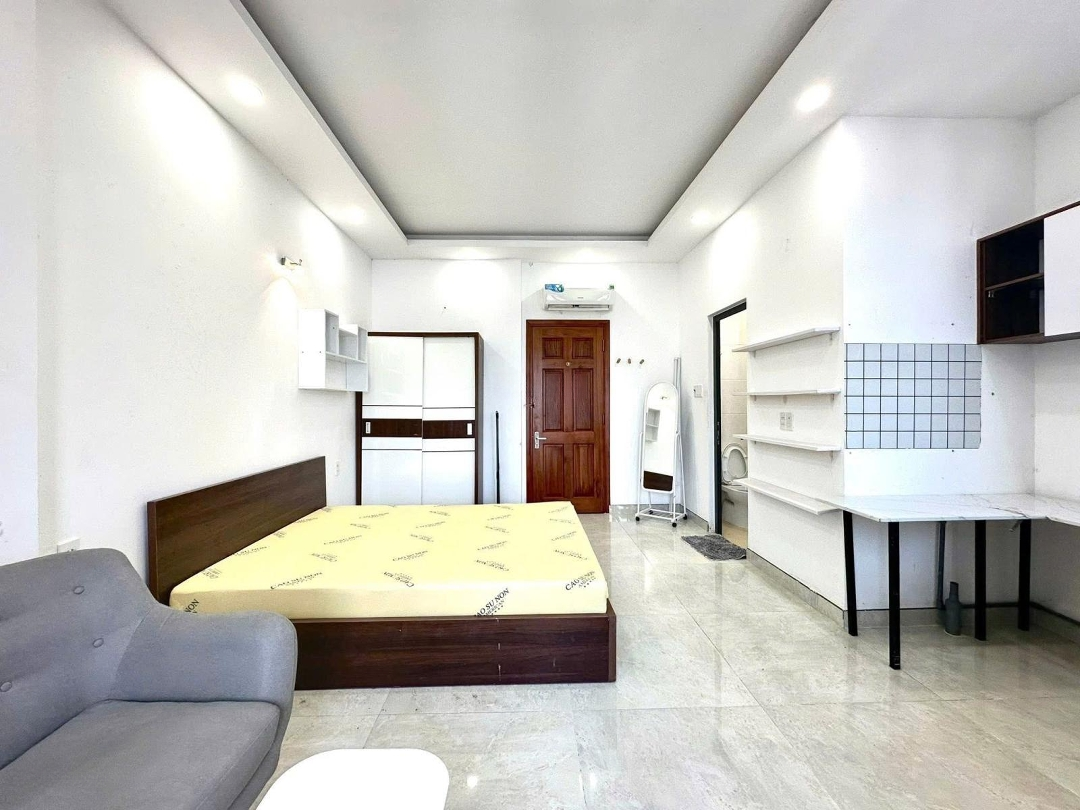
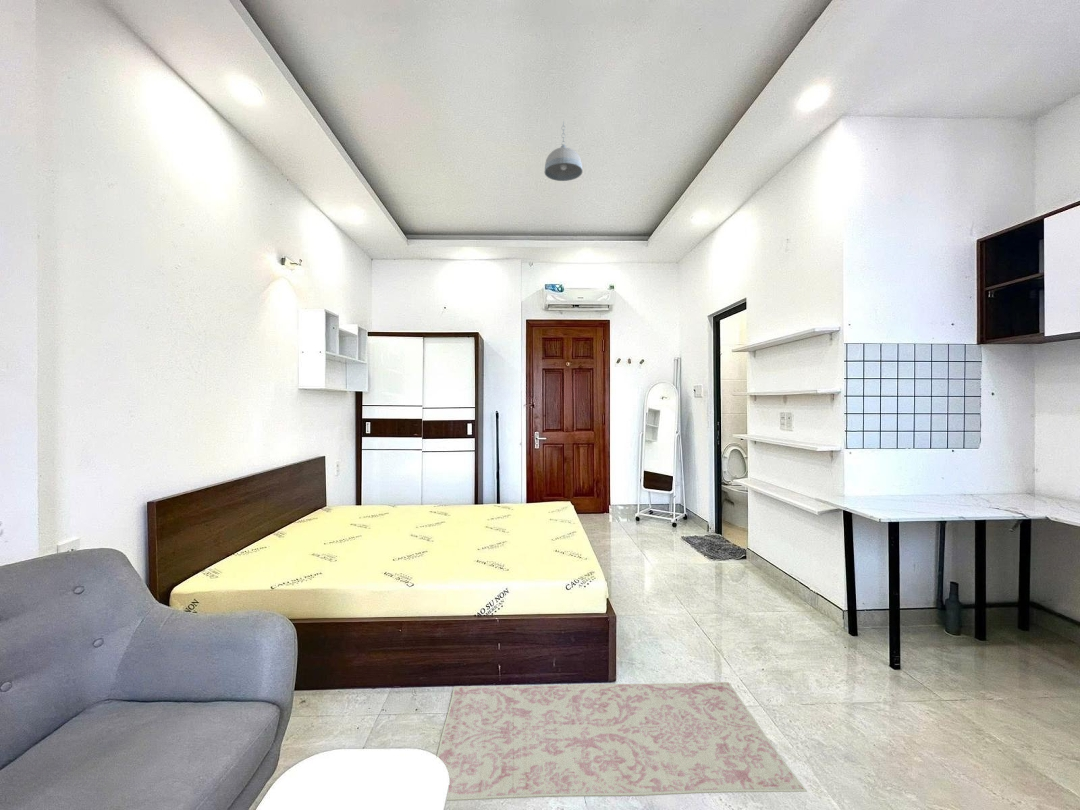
+ pendant light [544,121,584,182]
+ rug [436,681,808,802]
